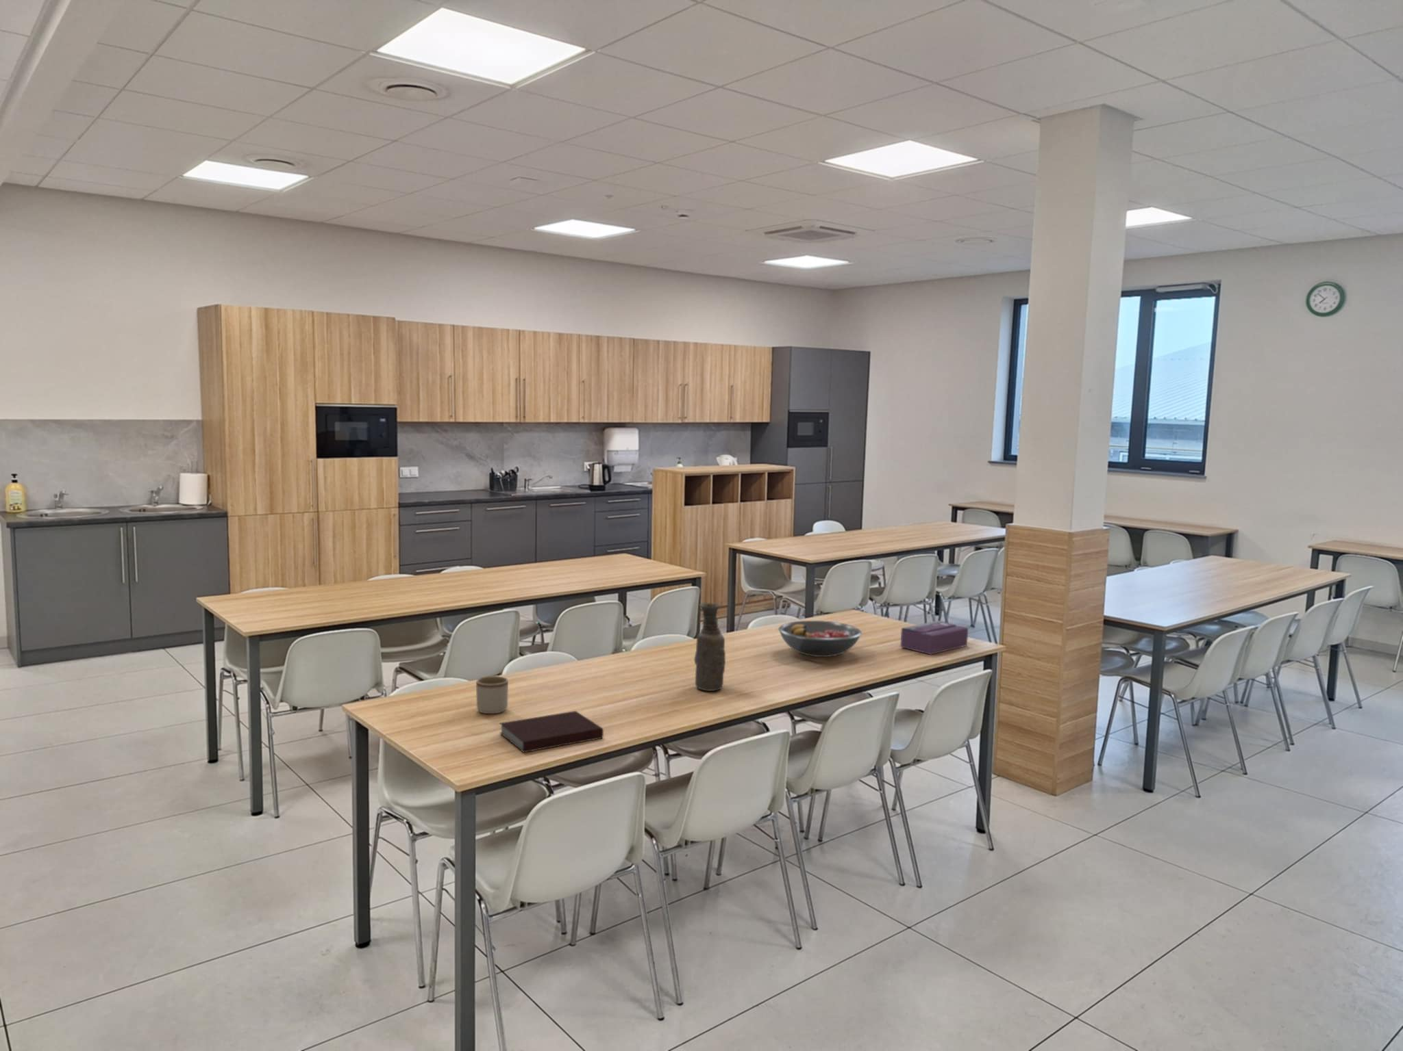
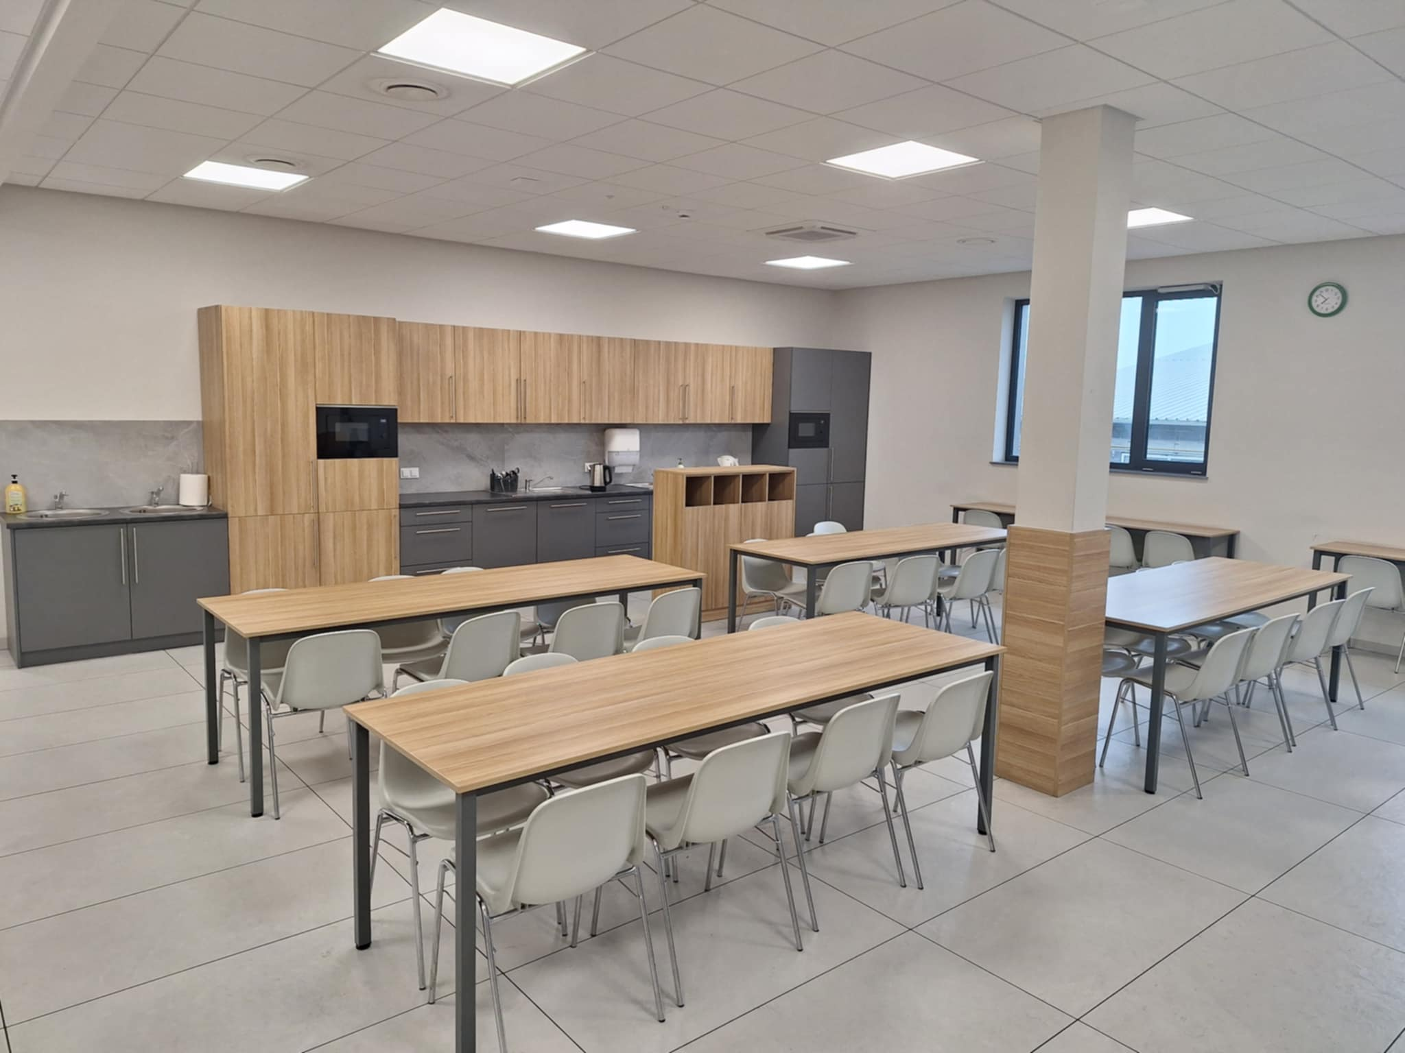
- vase [694,603,726,692]
- fruit bowl [778,620,863,658]
- notebook [498,710,604,753]
- mug [475,676,509,714]
- tissue box [899,620,969,656]
